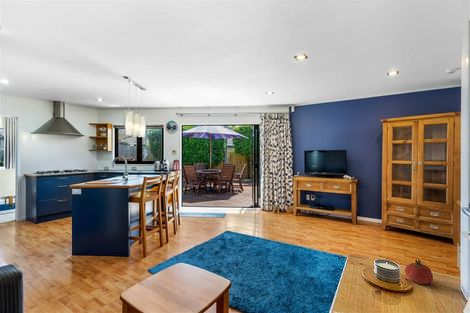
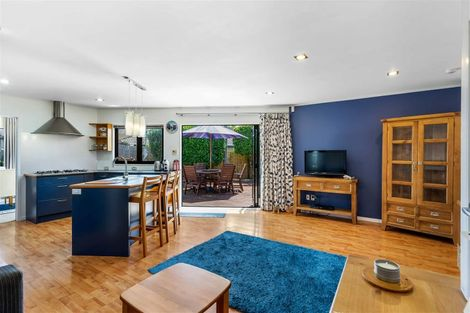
- fruit [404,258,434,285]
